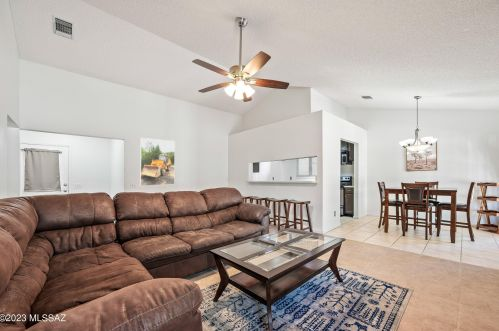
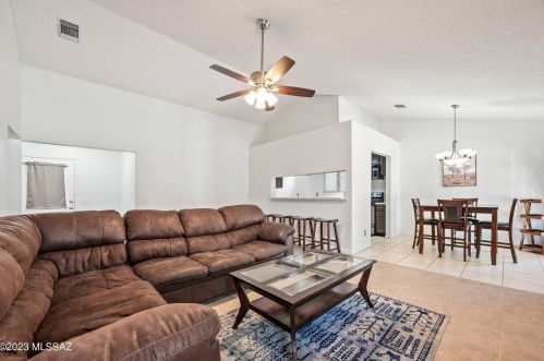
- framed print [139,137,176,187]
